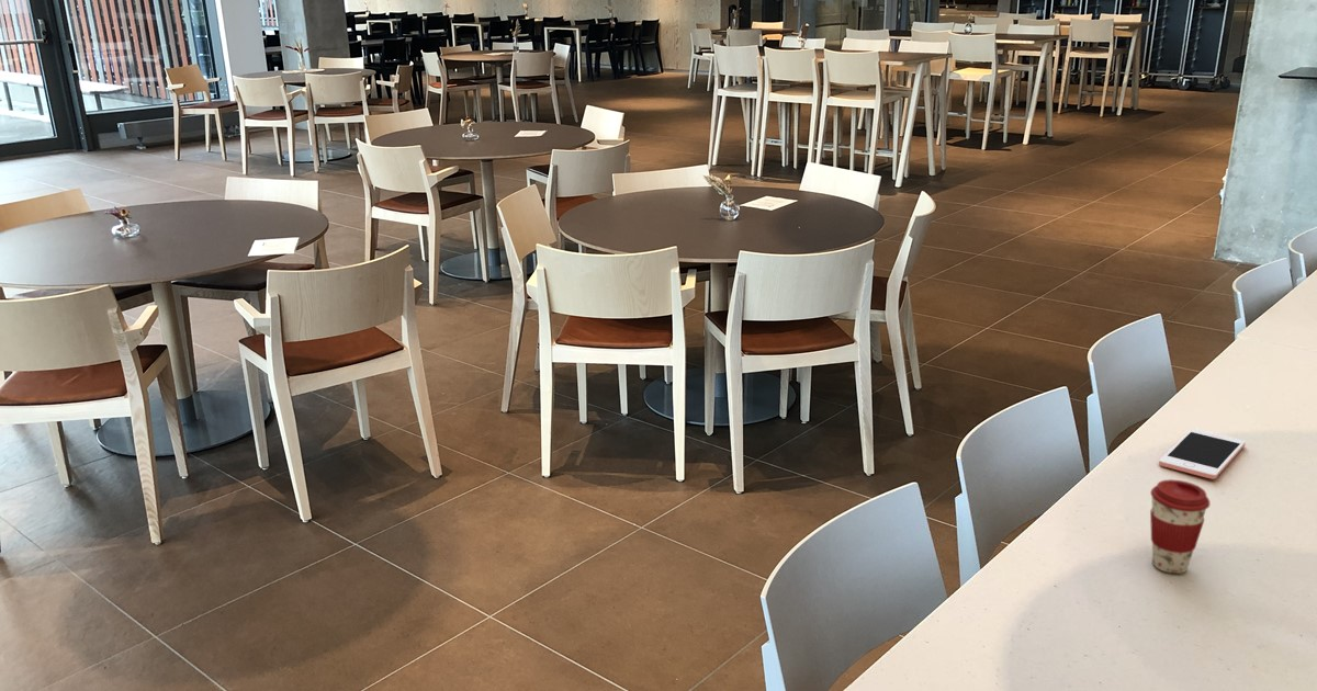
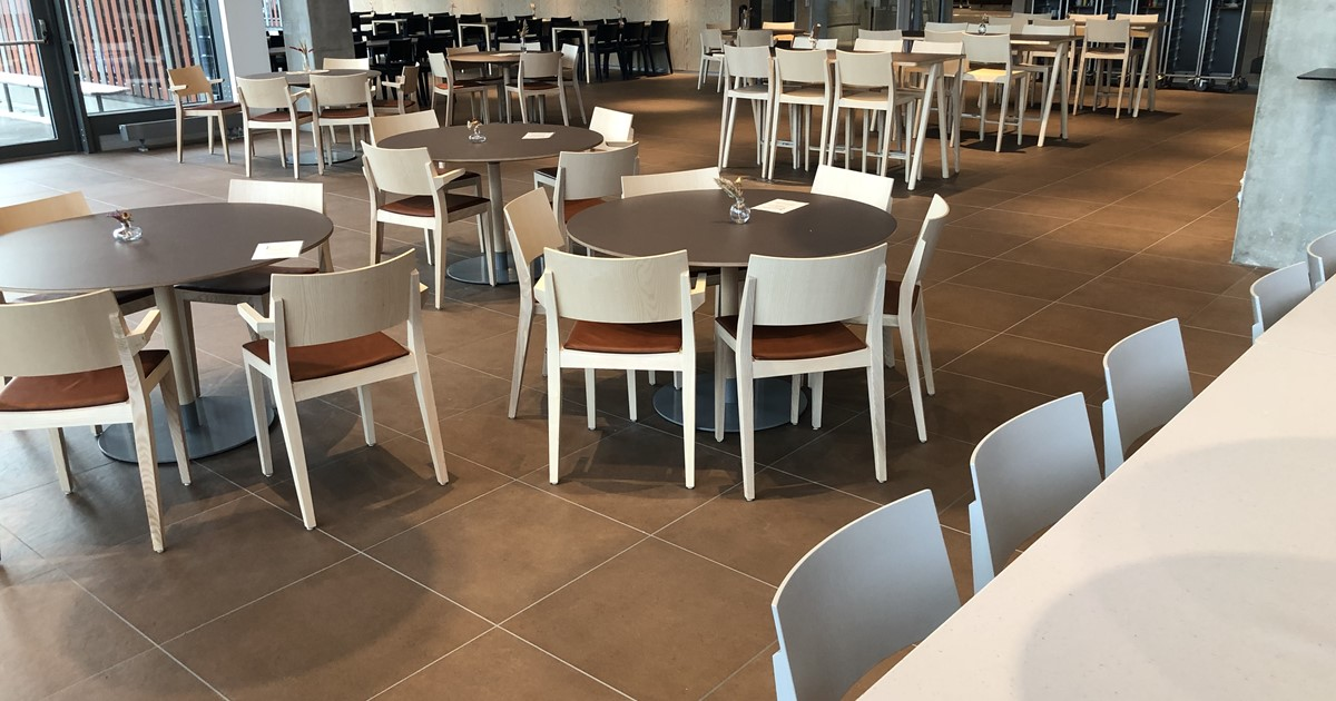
- cell phone [1158,428,1247,480]
- coffee cup [1149,478,1211,575]
